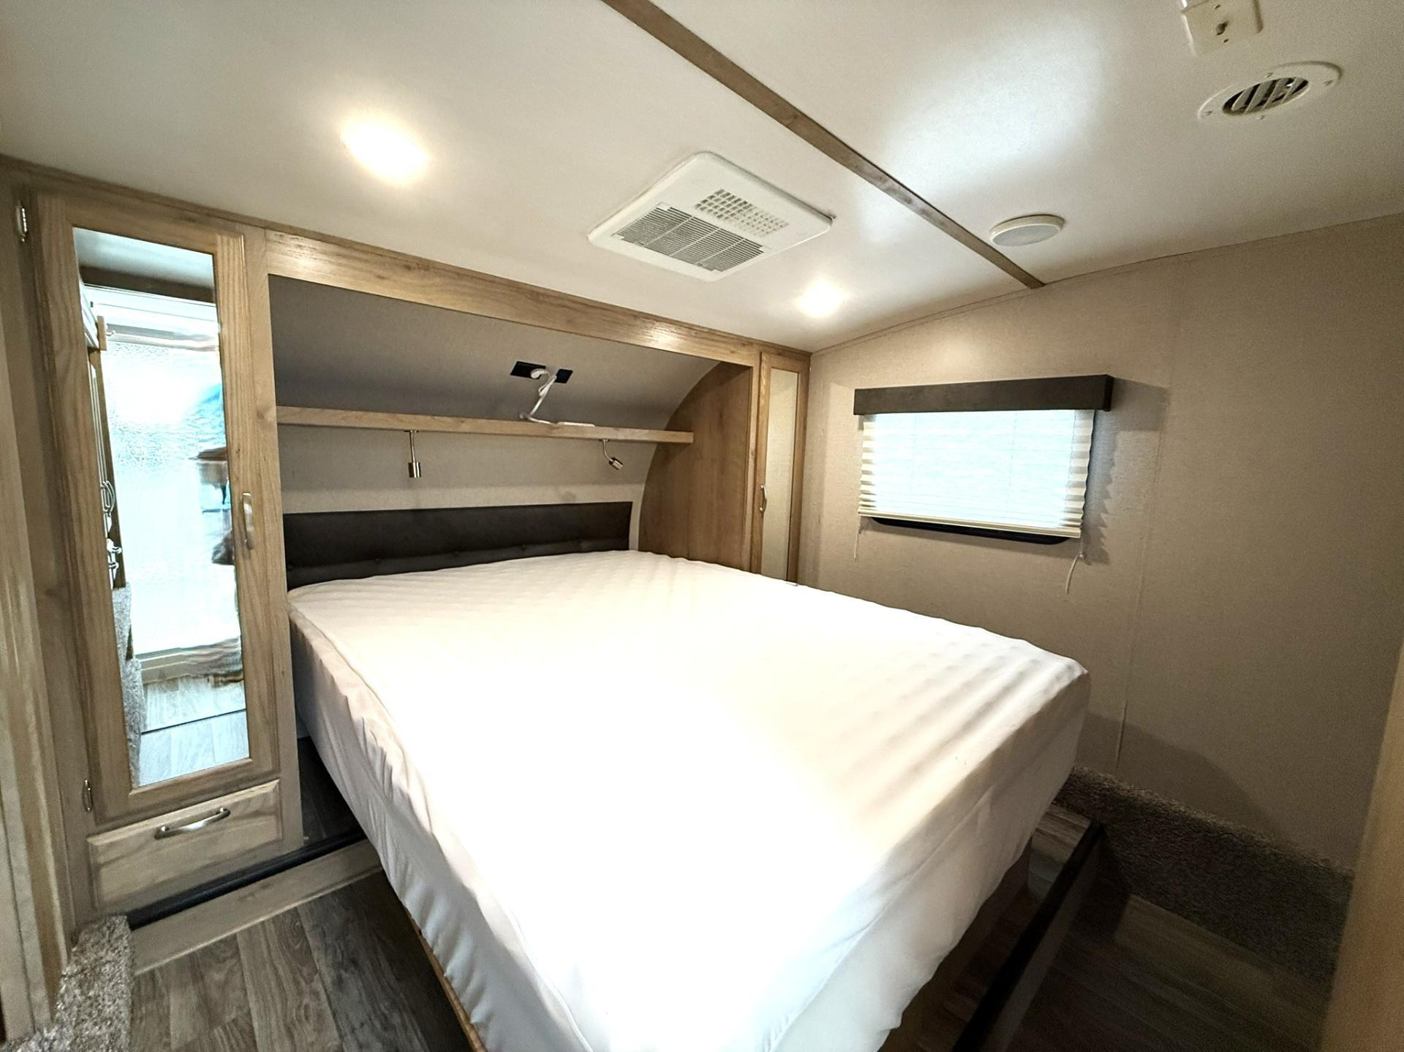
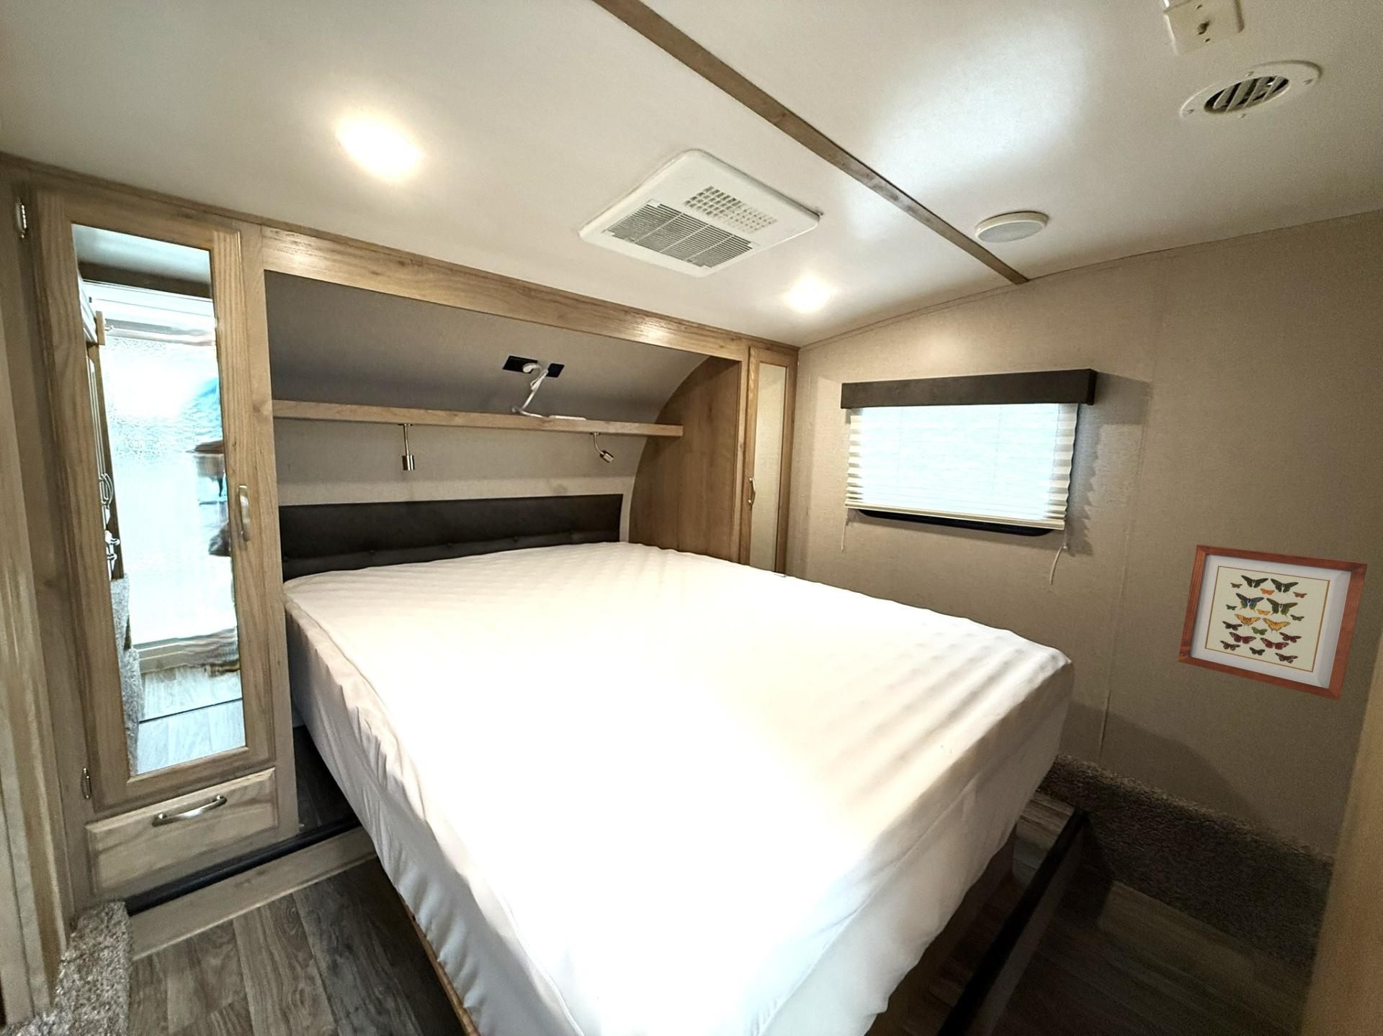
+ wall art [1177,543,1368,702]
